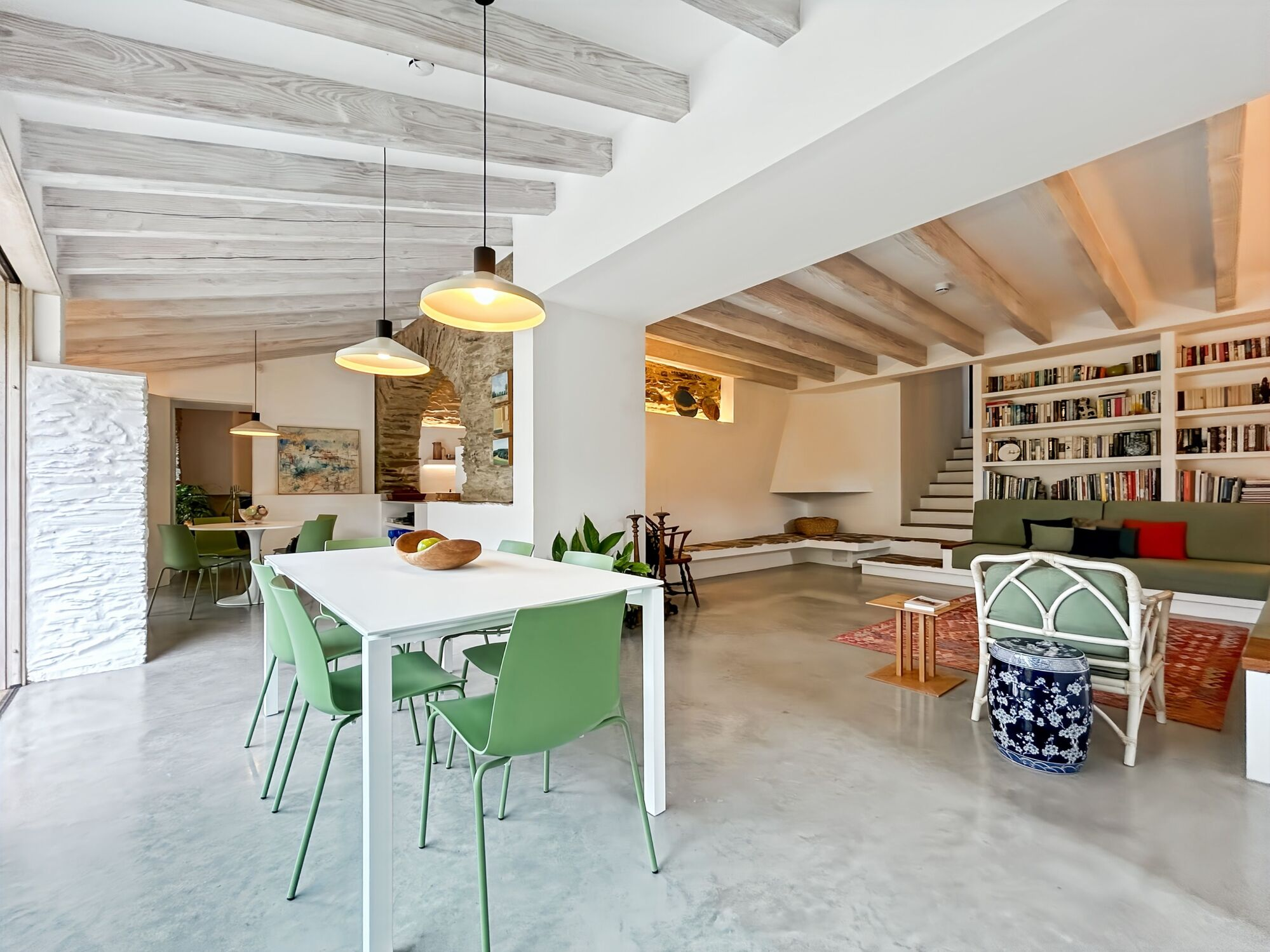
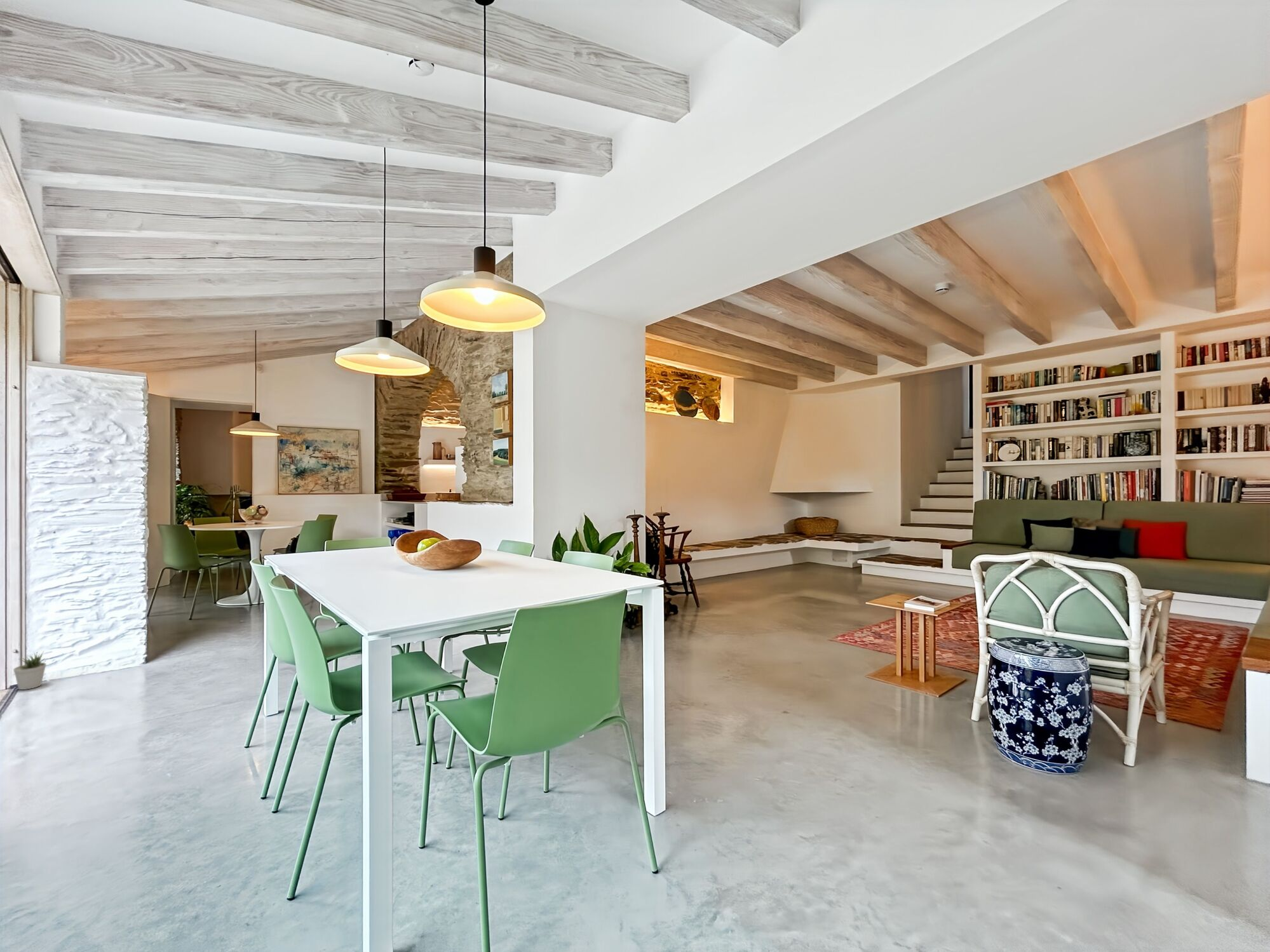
+ potted plant [13,650,47,690]
